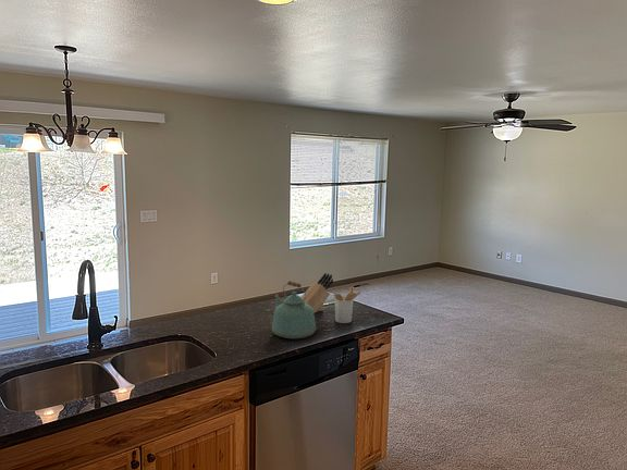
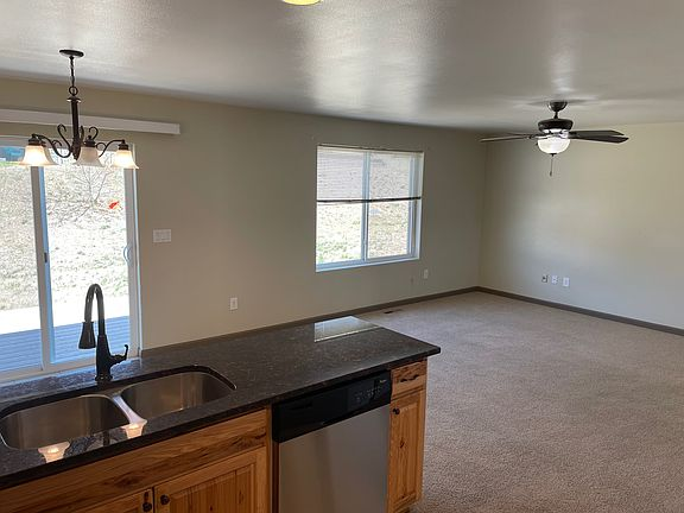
- utensil holder [333,285,361,324]
- kettle [271,280,317,339]
- knife block [300,272,334,314]
